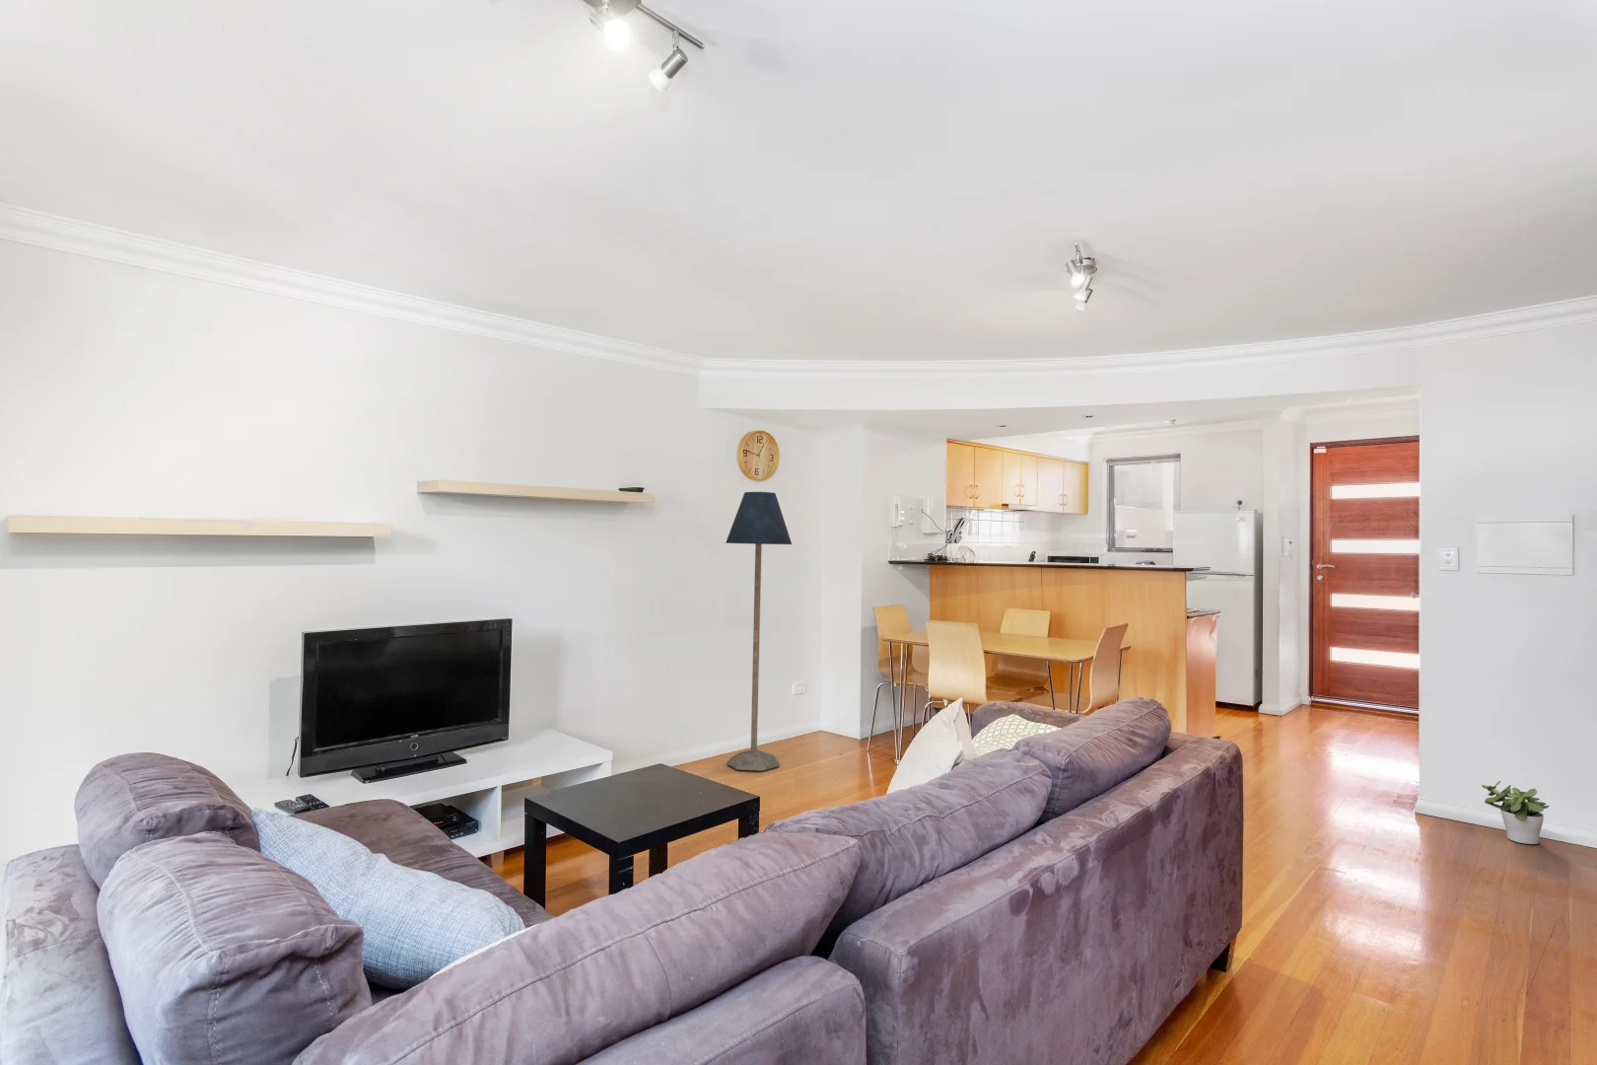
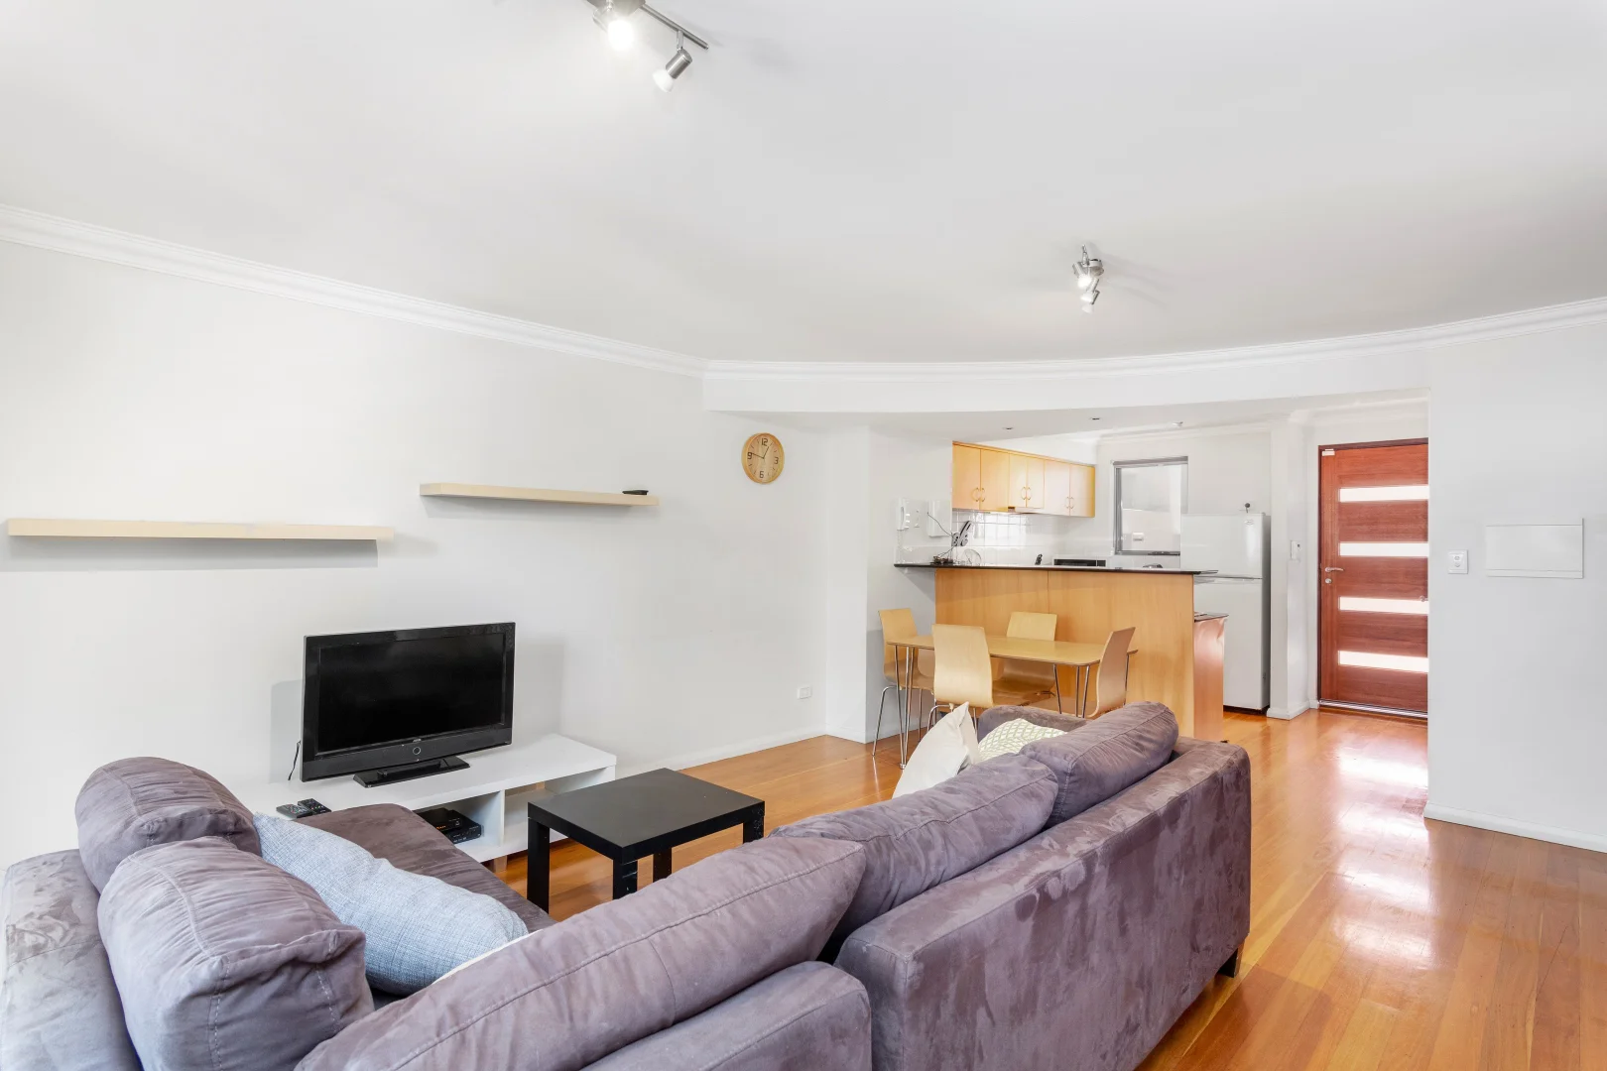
- floor lamp [725,491,793,773]
- potted plant [1481,780,1549,845]
